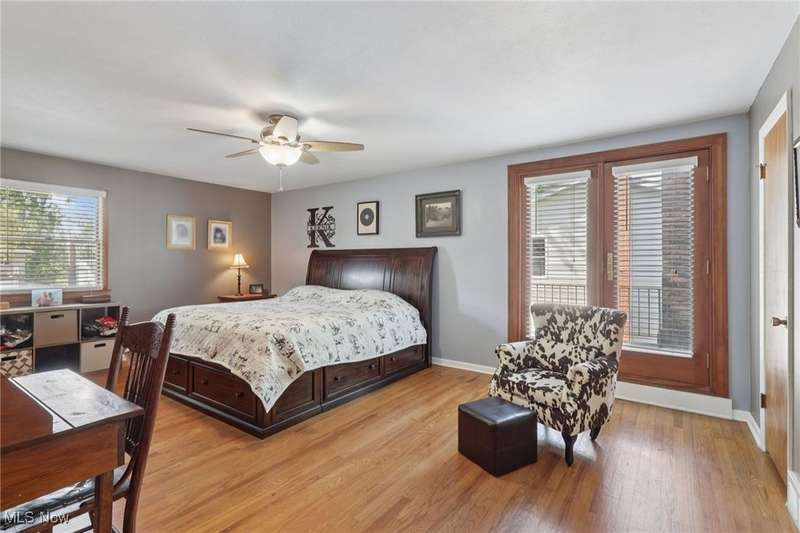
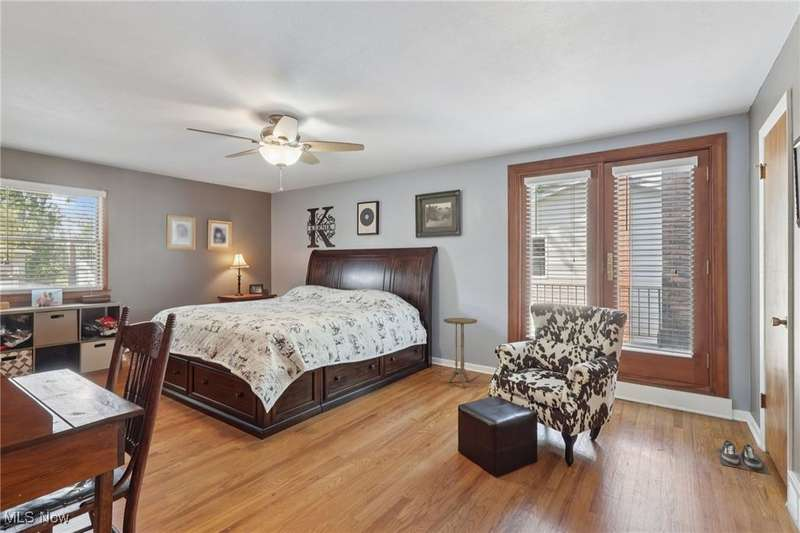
+ shoe [716,439,771,476]
+ side table [442,317,478,389]
